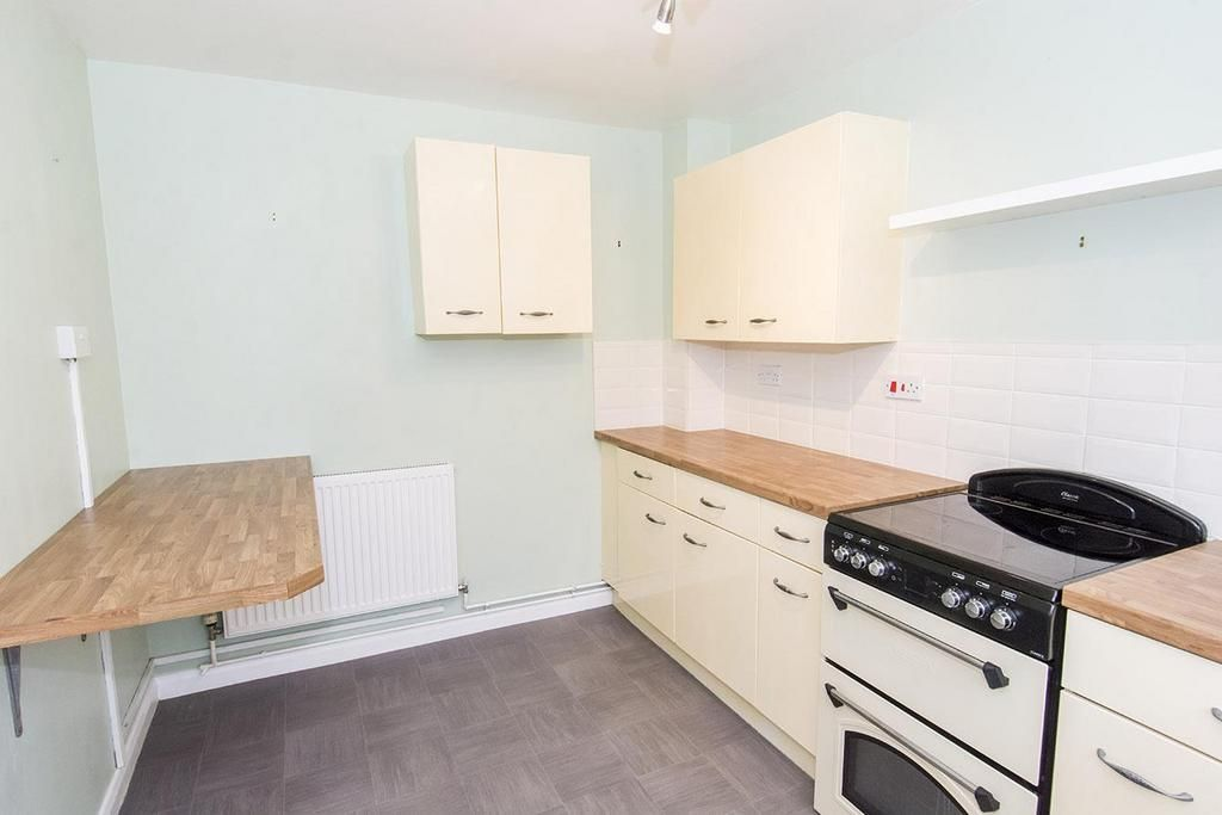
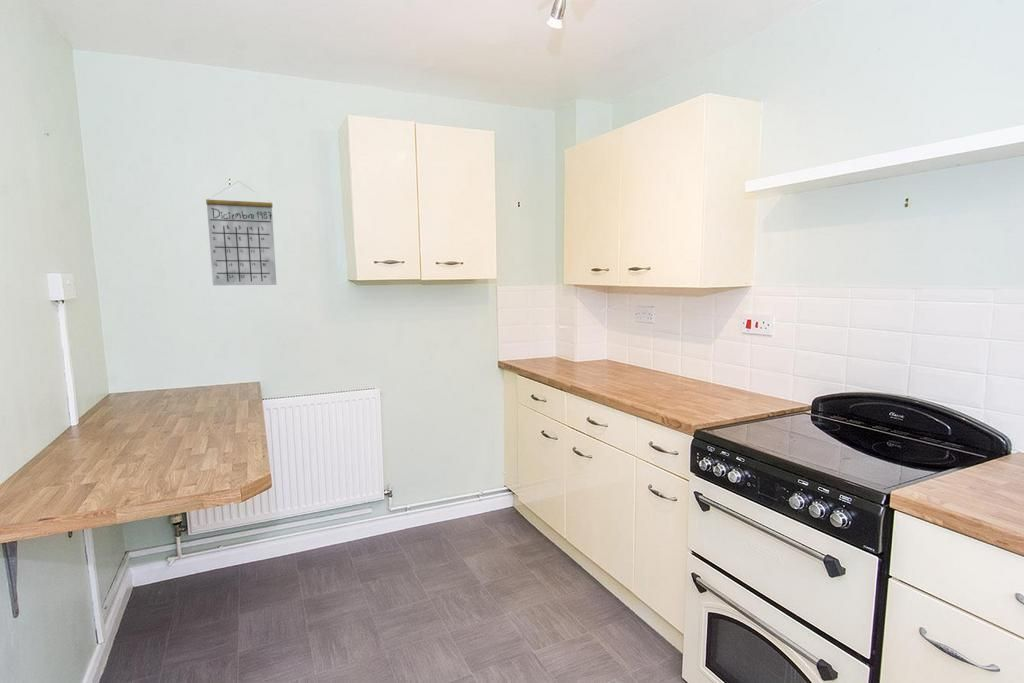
+ calendar [205,181,278,286]
